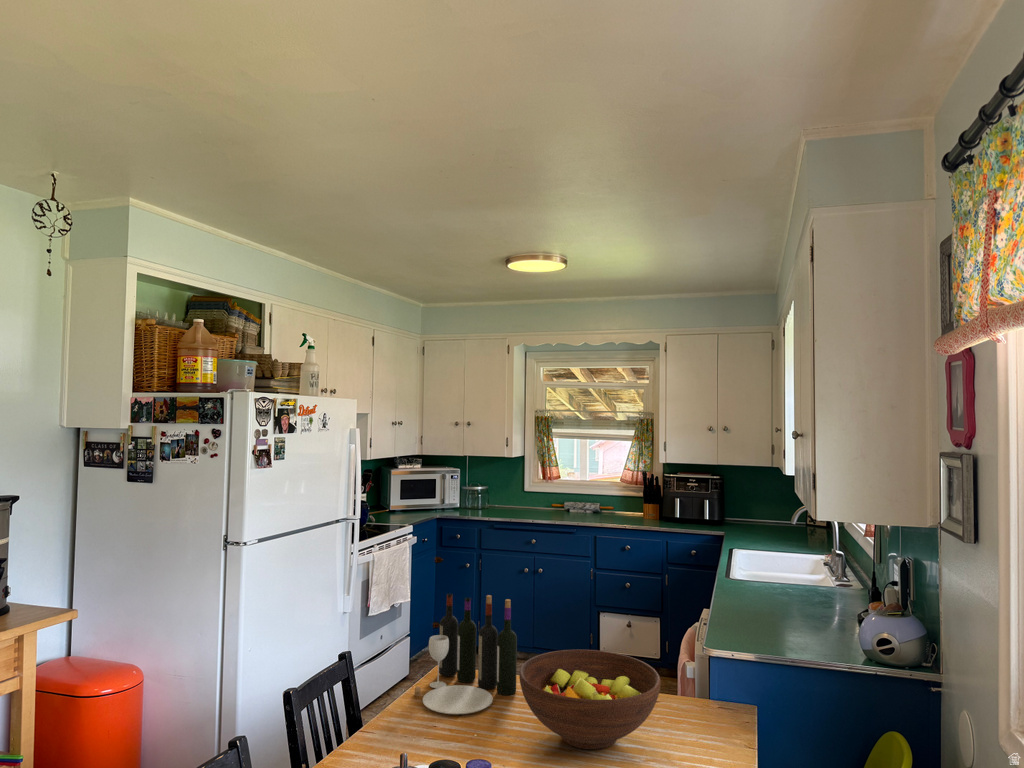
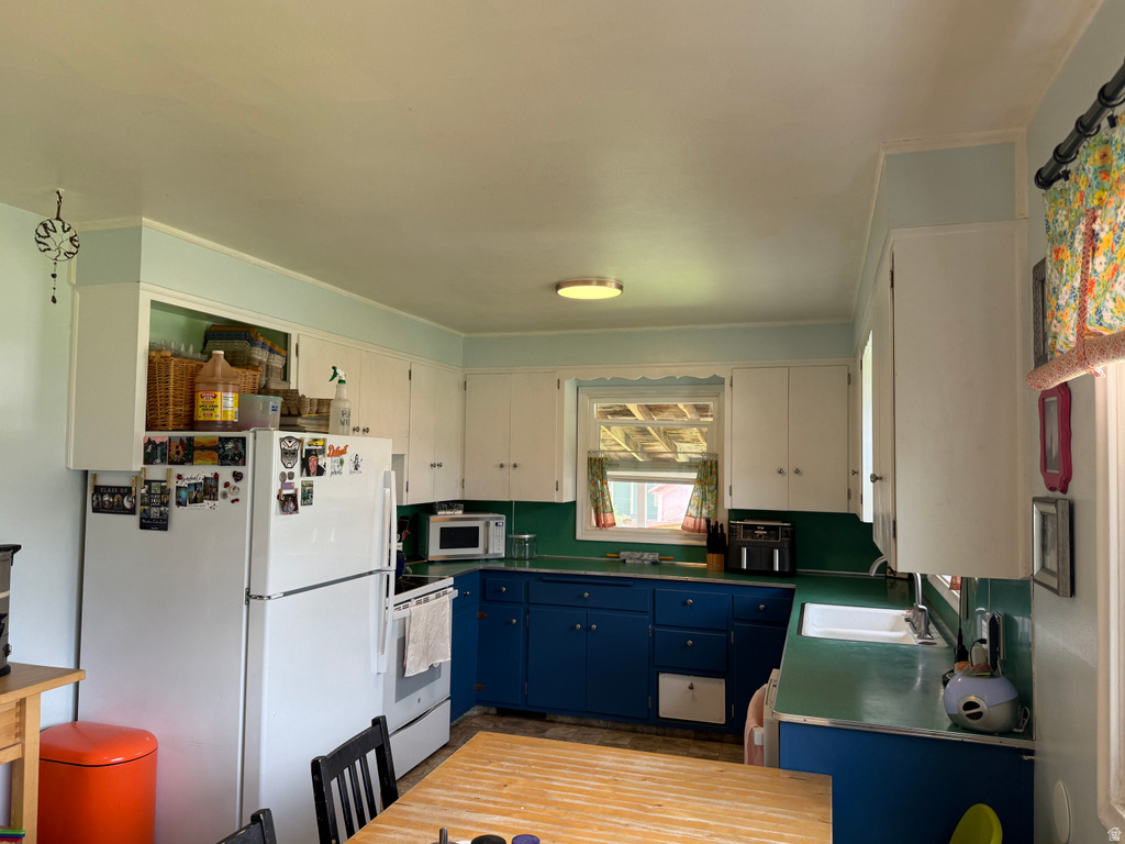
- wine bottle [414,593,518,715]
- fruit bowl [518,649,661,750]
